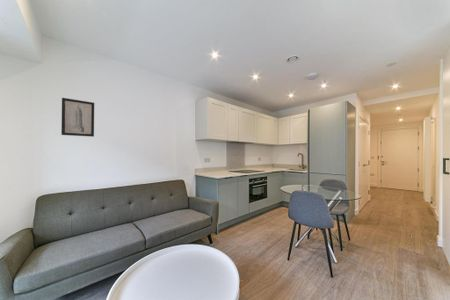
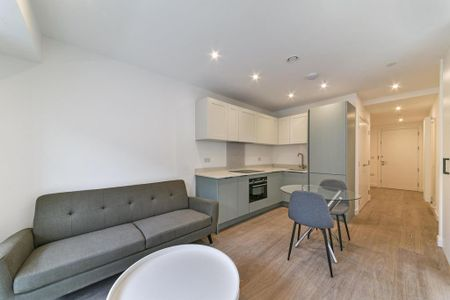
- wall art [60,97,95,138]
